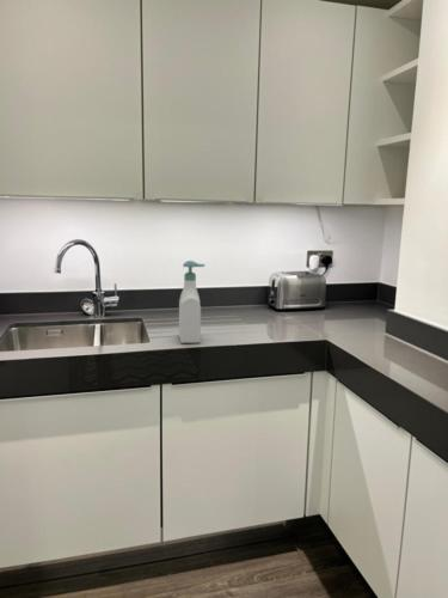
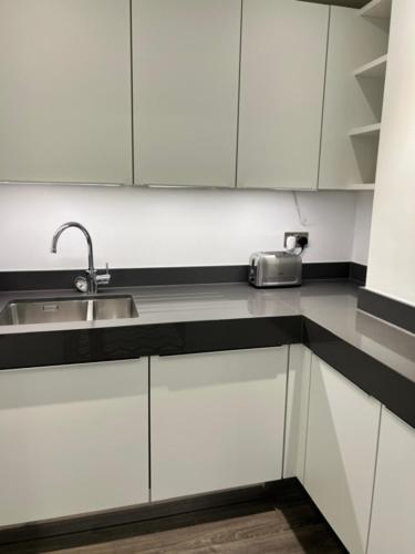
- soap bottle [178,260,207,344]
